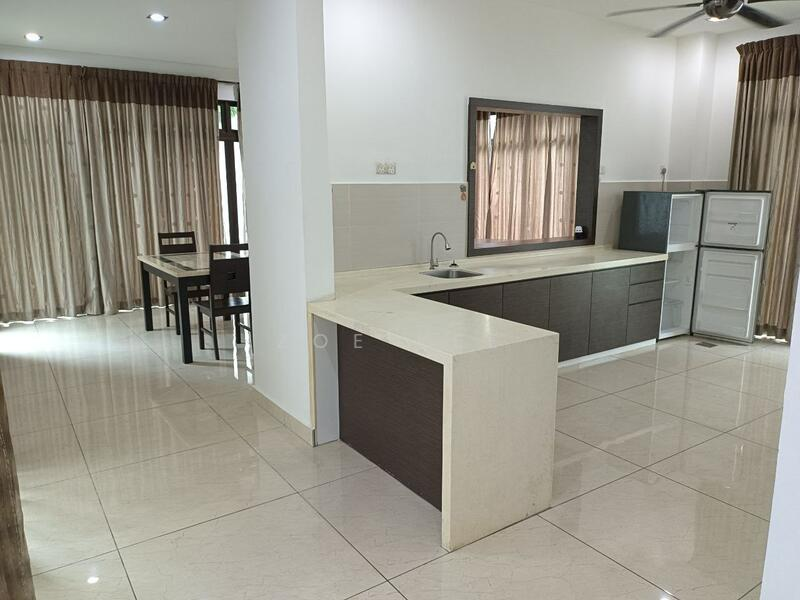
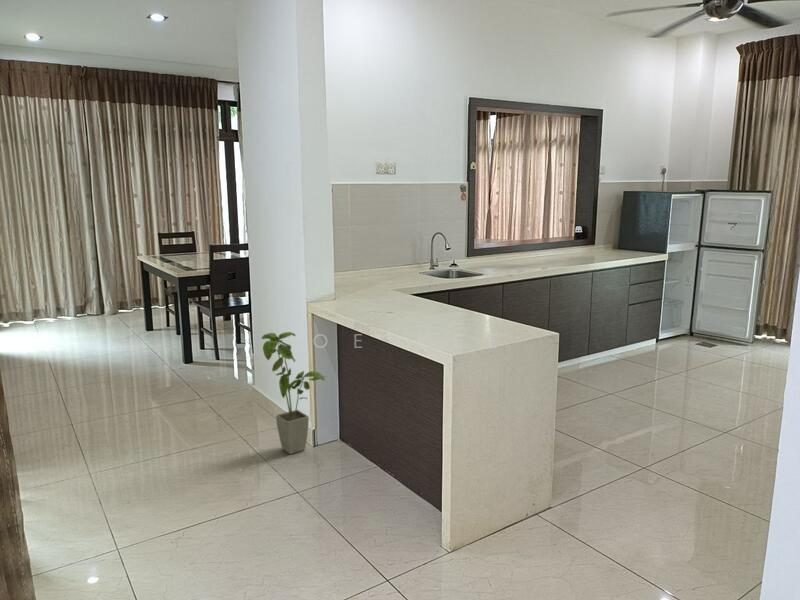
+ house plant [261,331,328,455]
